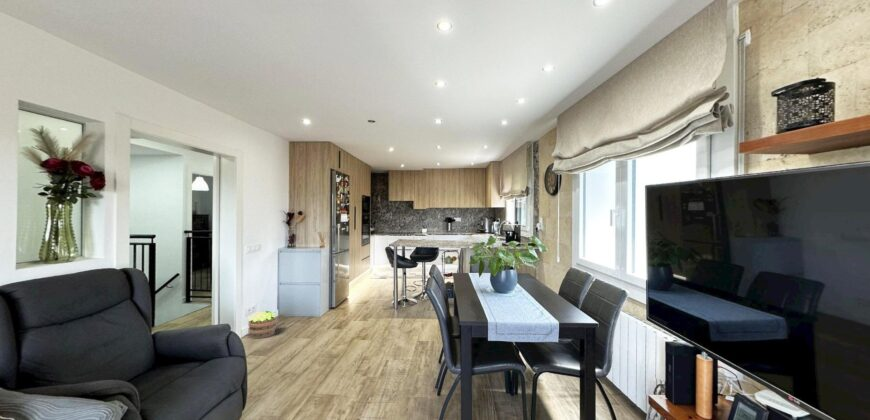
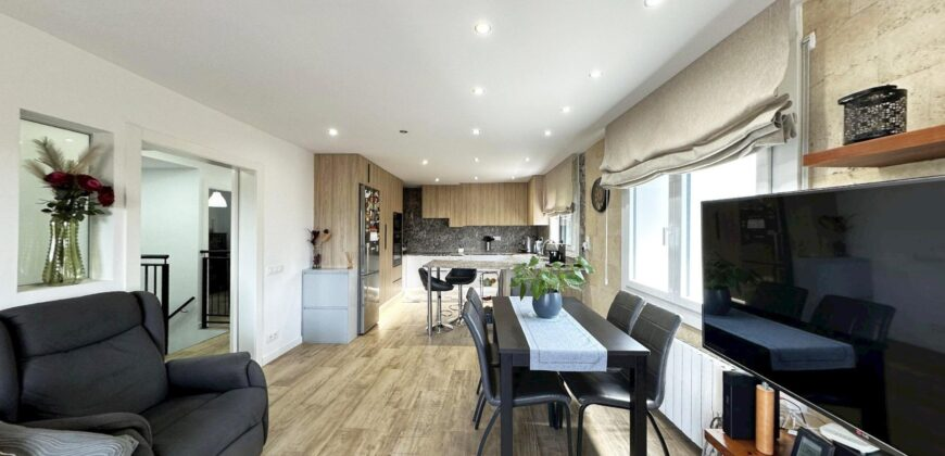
- potted plant [247,310,277,340]
